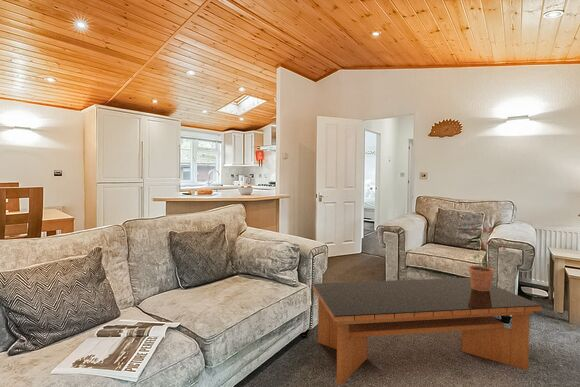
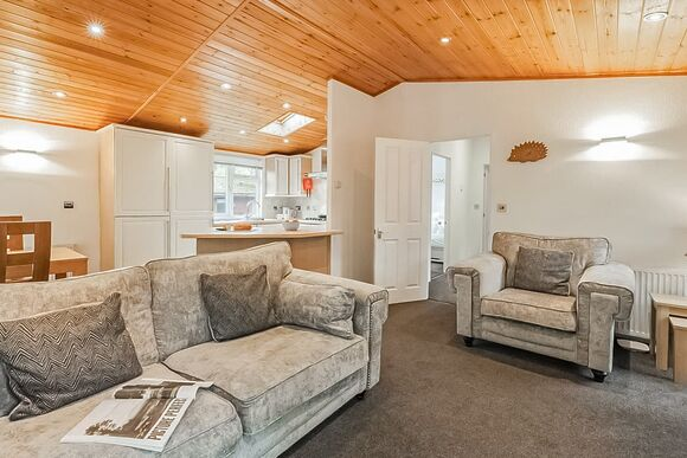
- coffee table [312,277,542,387]
- potted plant [467,225,507,291]
